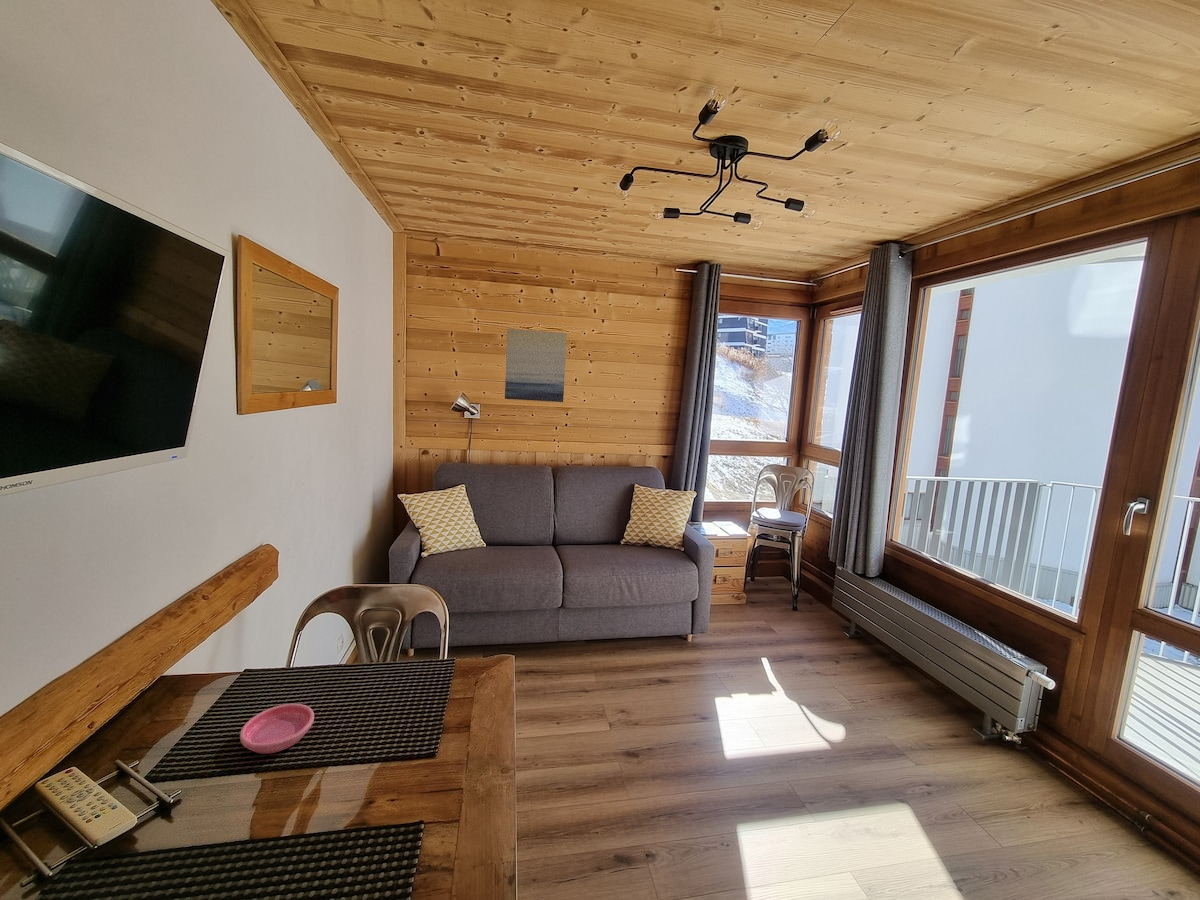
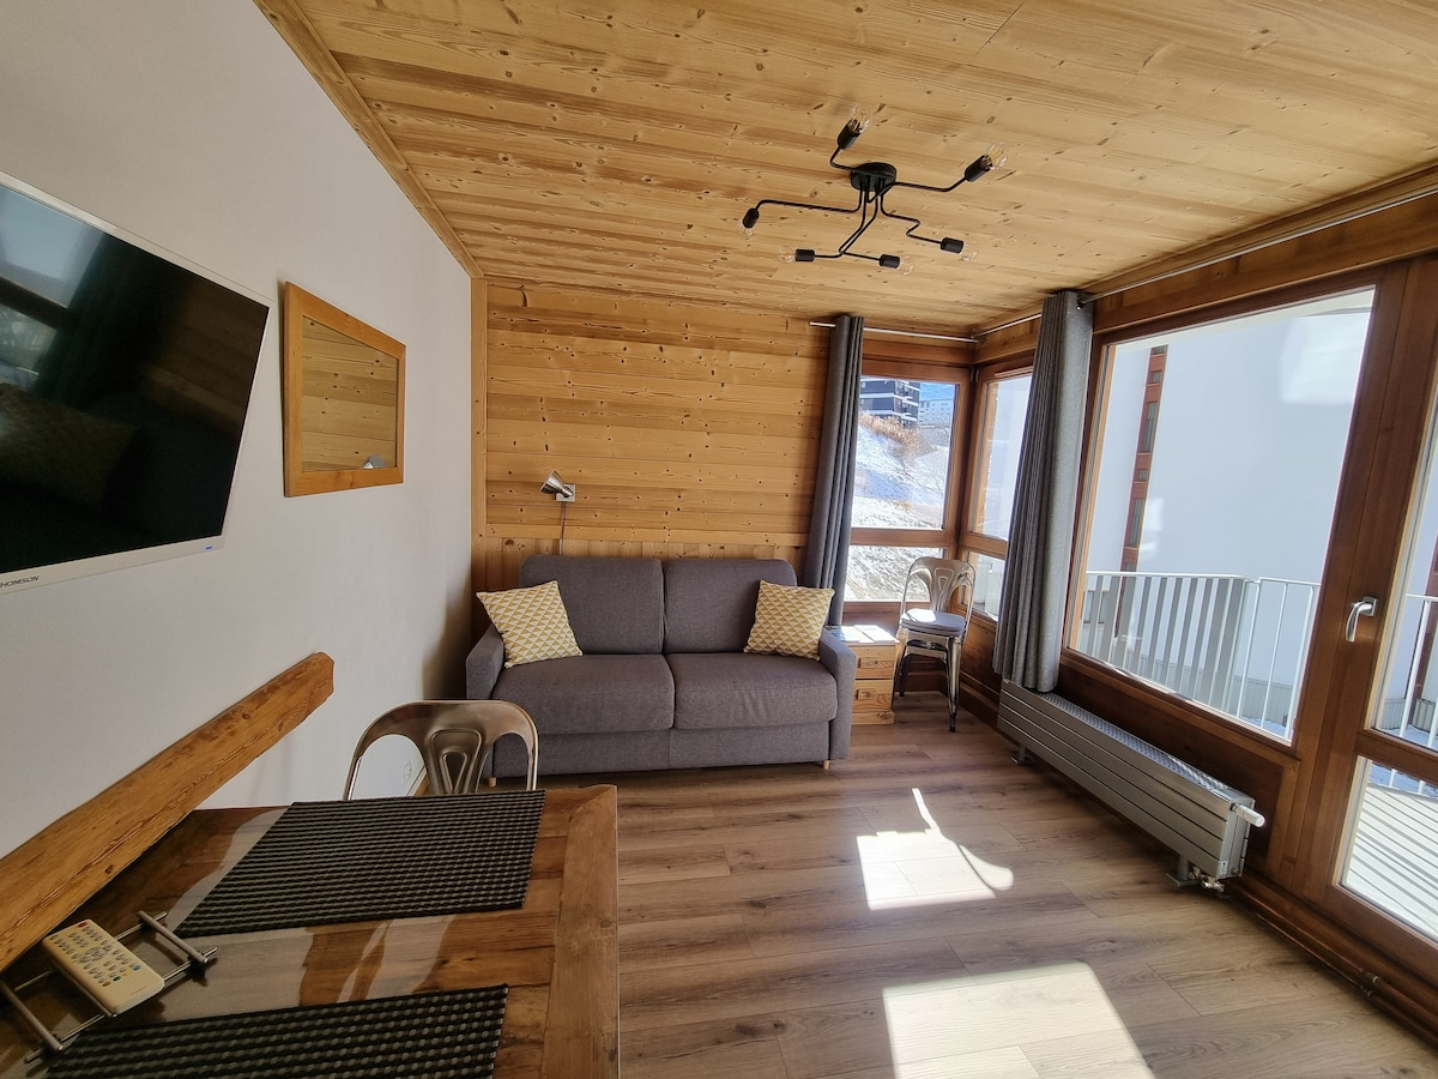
- saucer [239,703,315,755]
- wall art [504,327,568,403]
